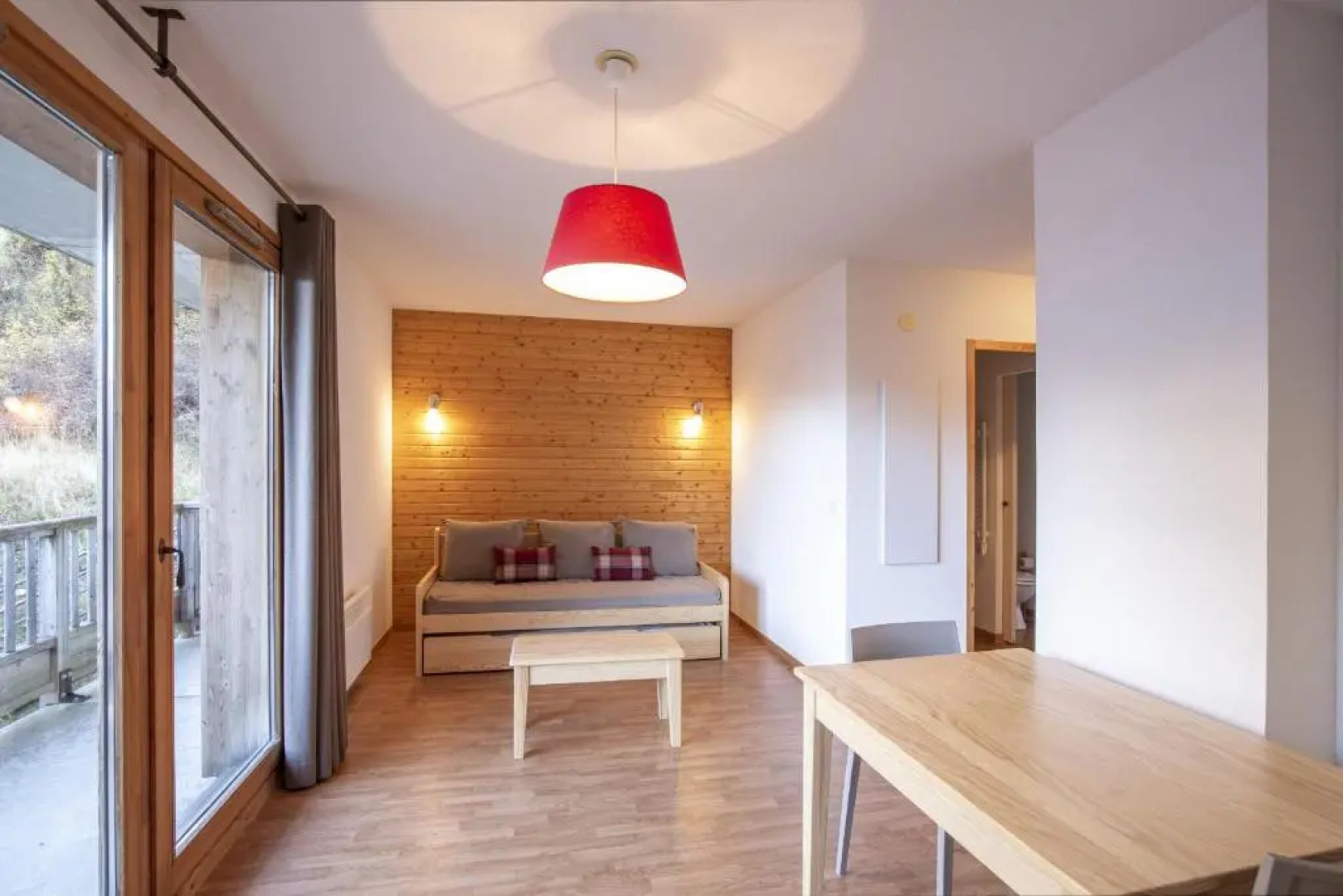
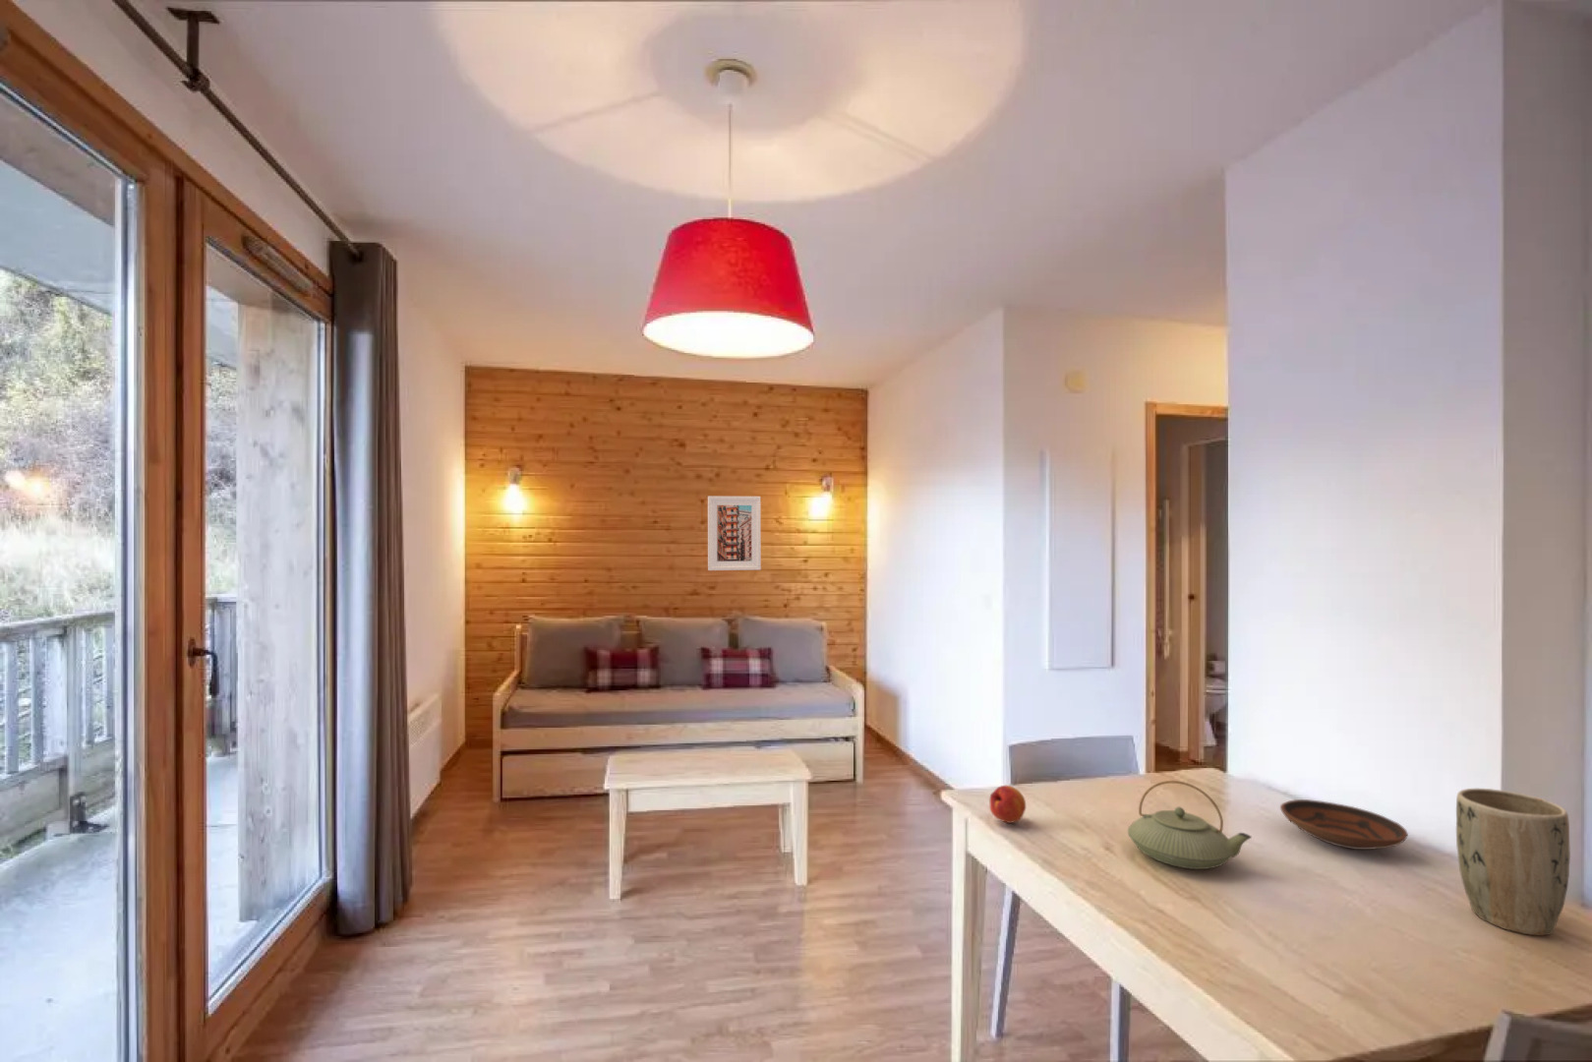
+ bowl [1279,799,1409,851]
+ fruit [989,785,1027,824]
+ teapot [1127,780,1253,870]
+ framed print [707,494,762,571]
+ plant pot [1456,788,1572,938]
